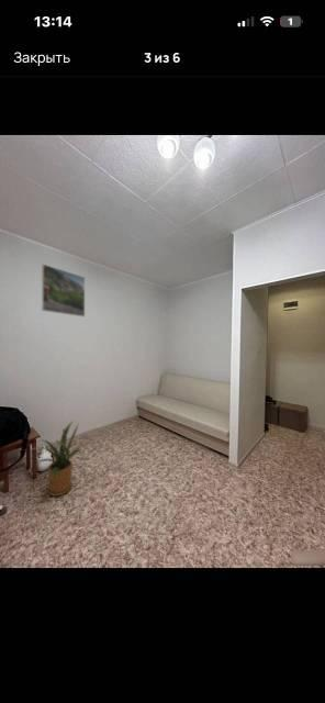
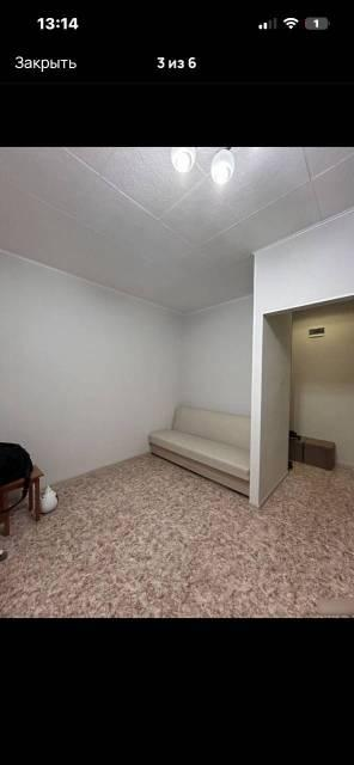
- house plant [30,420,82,498]
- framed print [41,263,86,317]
